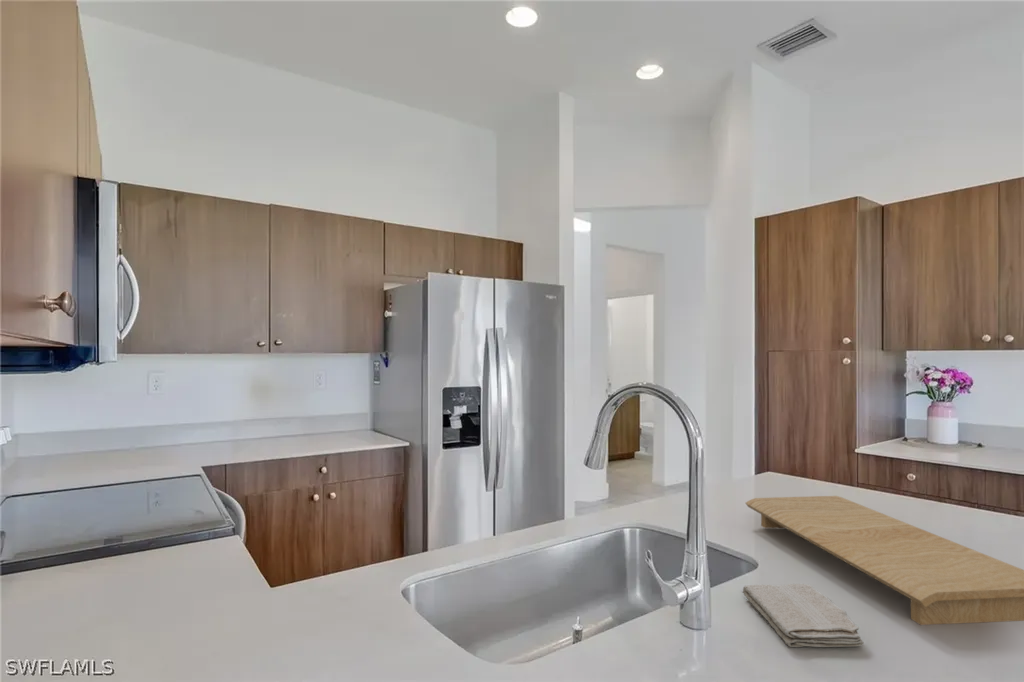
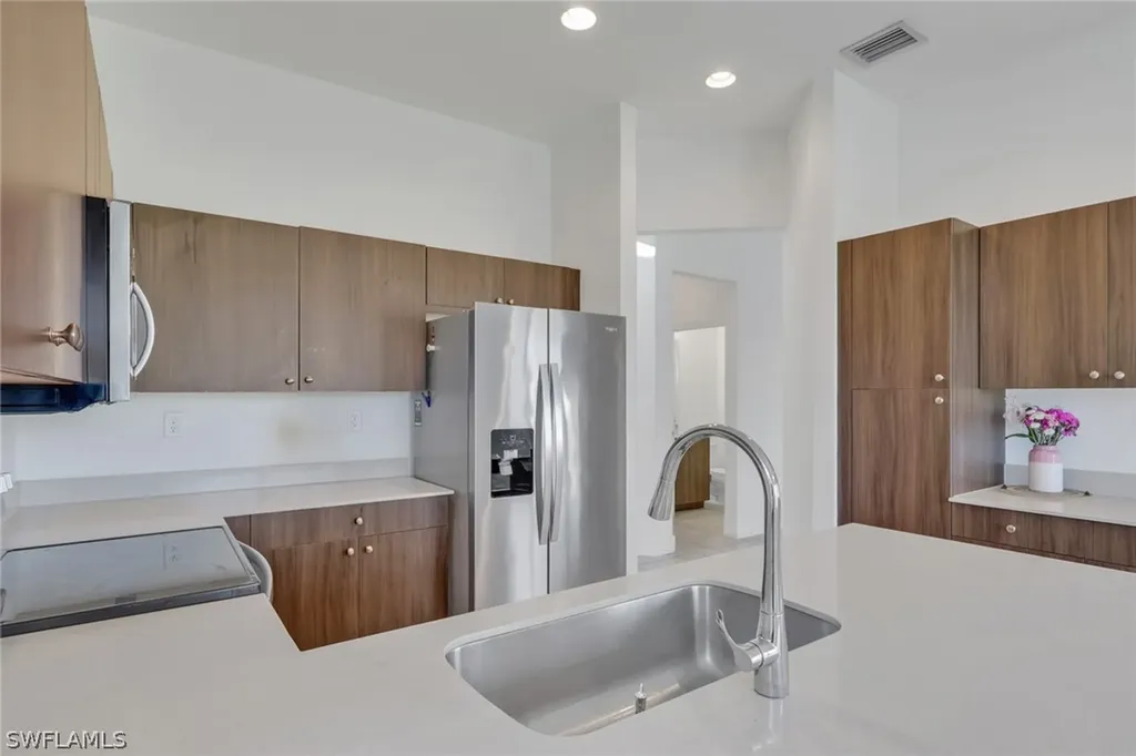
- cutting board [745,495,1024,626]
- washcloth [741,583,865,648]
